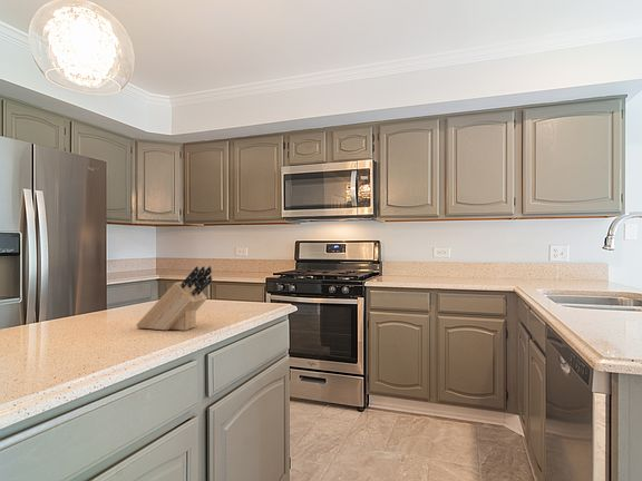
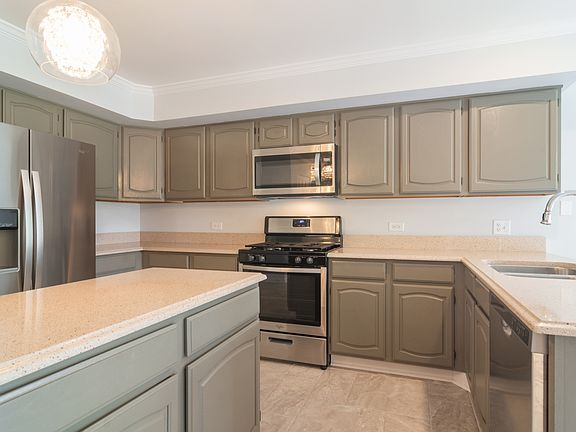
- knife block [135,265,213,332]
